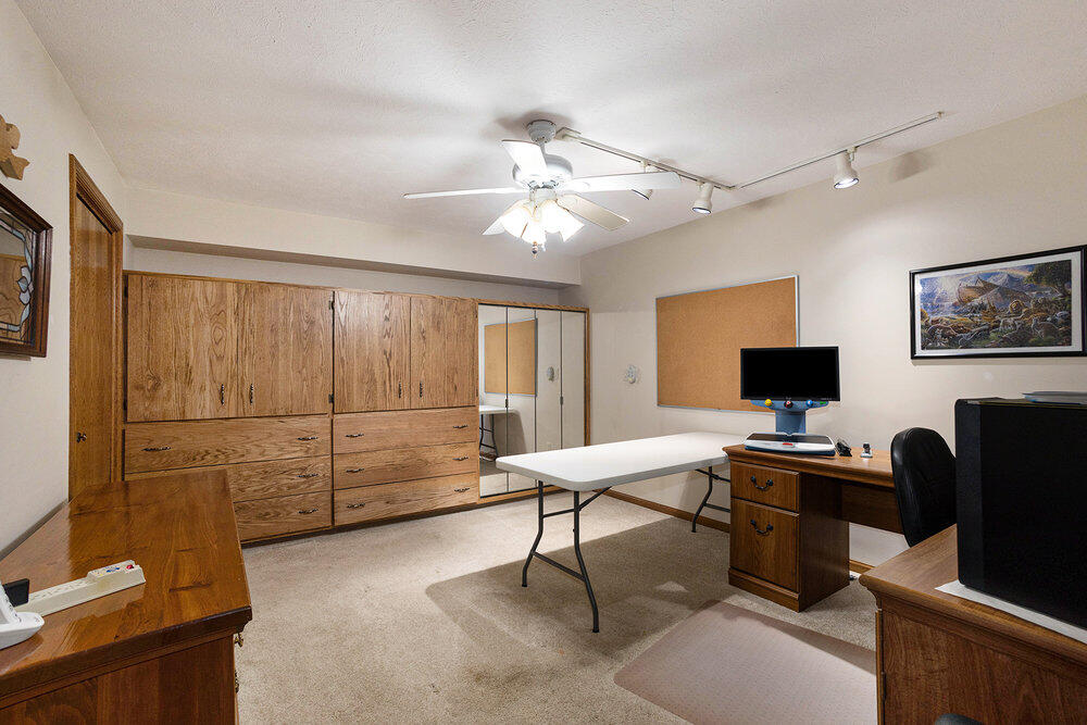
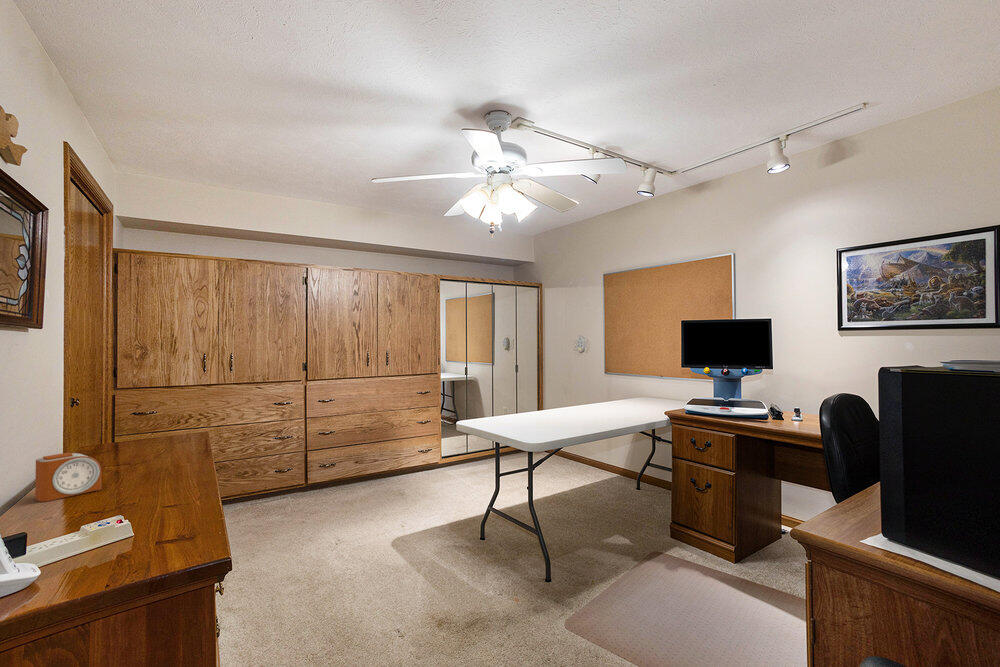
+ alarm clock [34,452,102,503]
